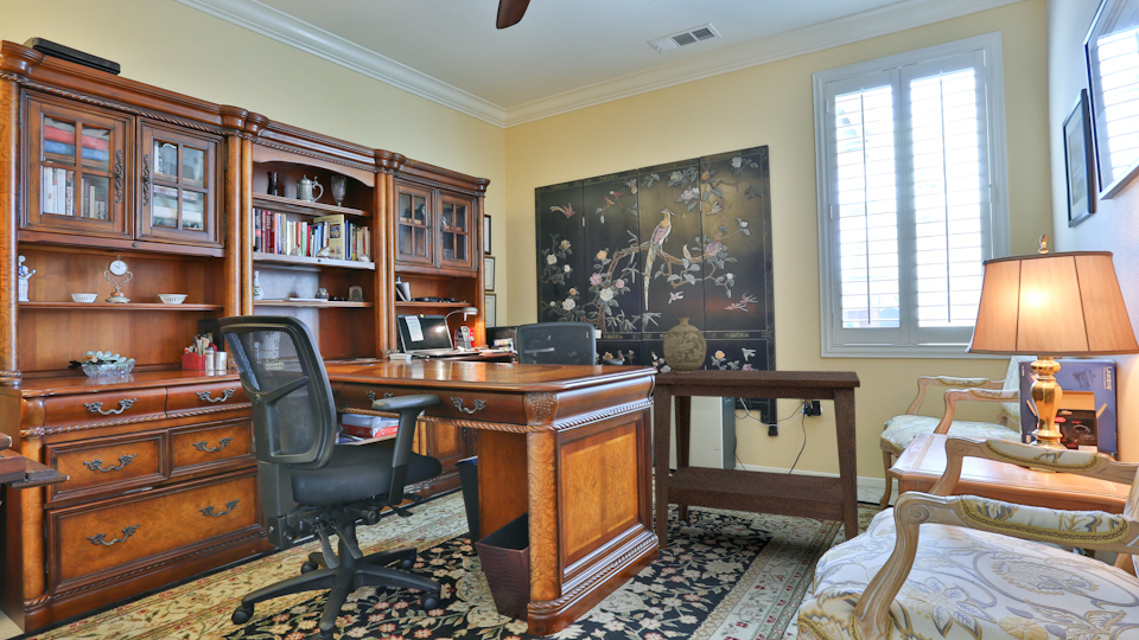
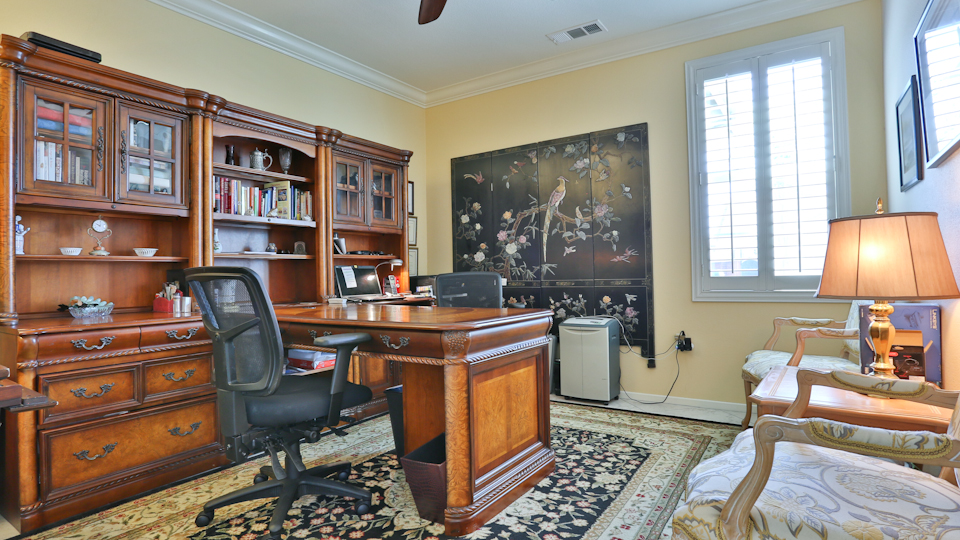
- side table [651,369,861,551]
- decorative vase [662,316,707,373]
